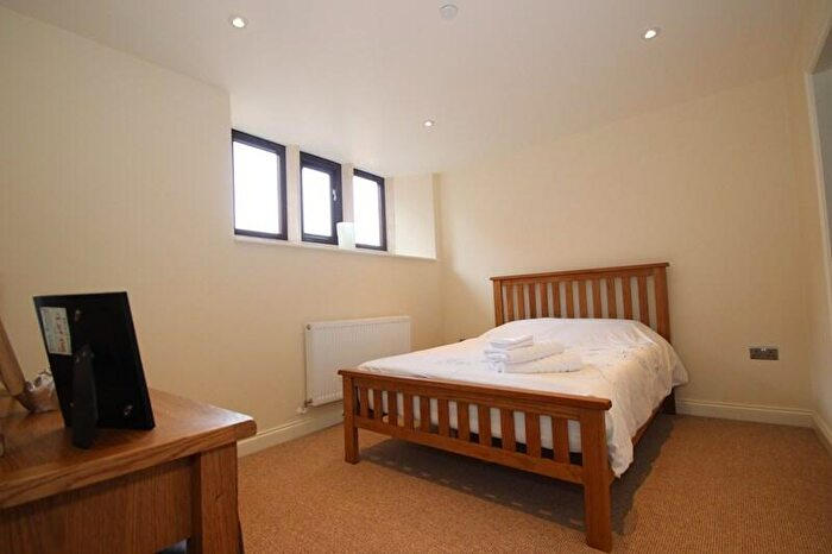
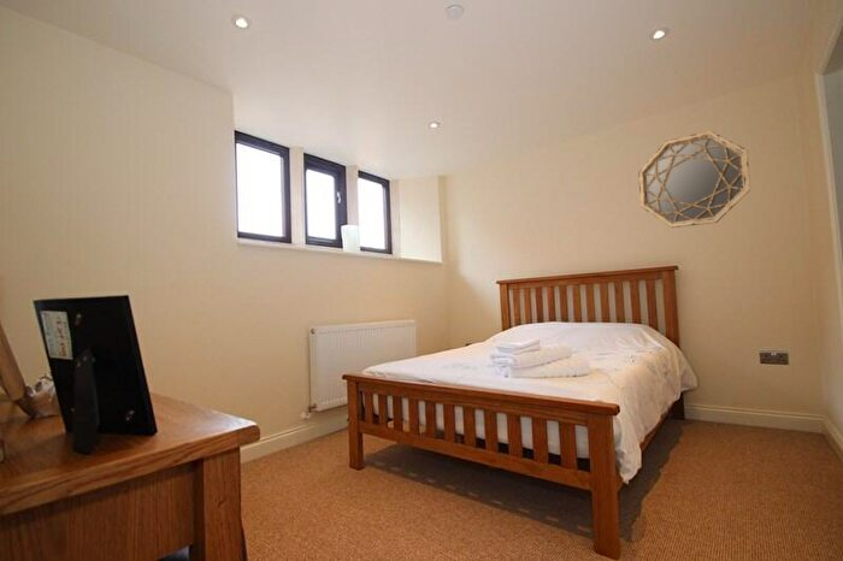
+ home mirror [637,130,751,229]
